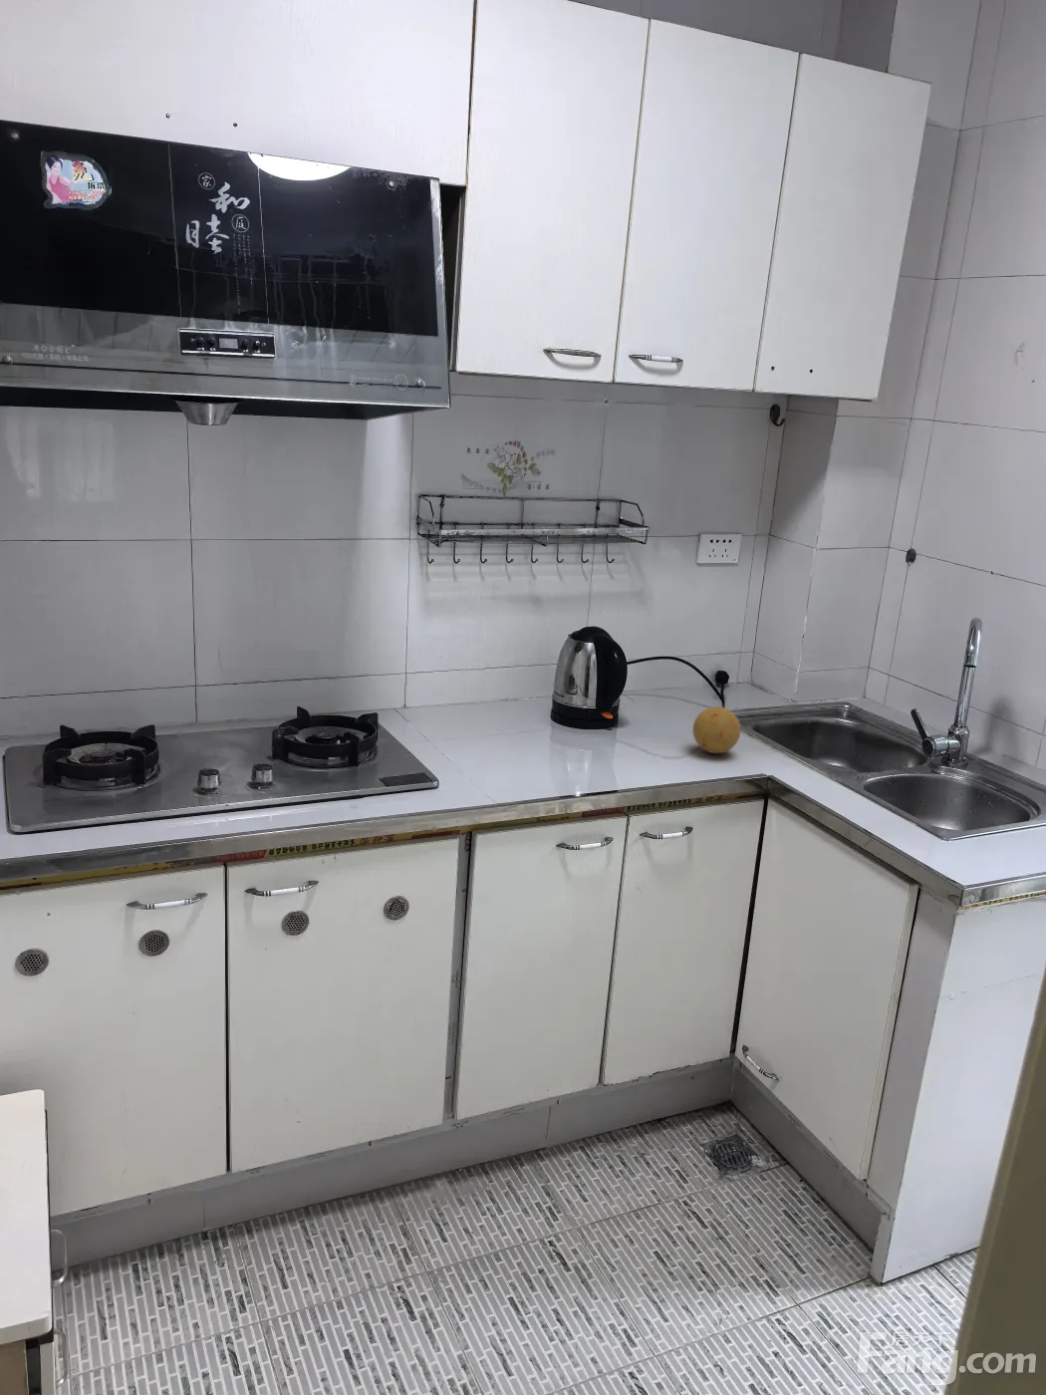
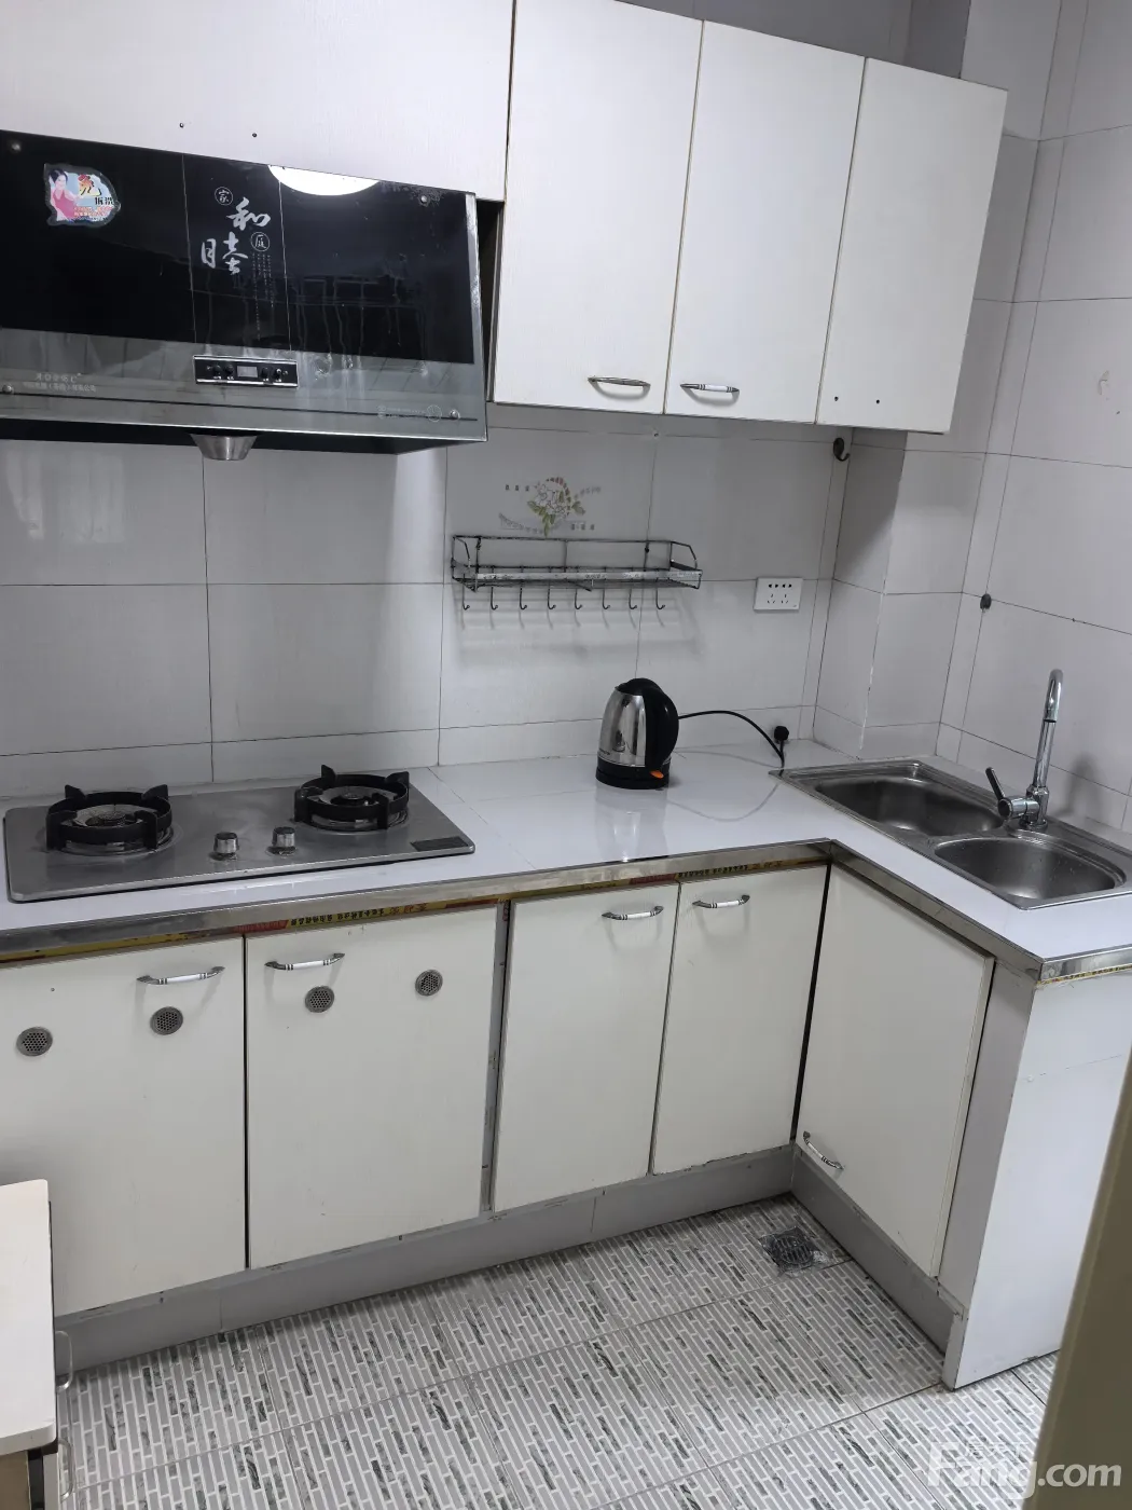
- fruit [692,705,742,755]
